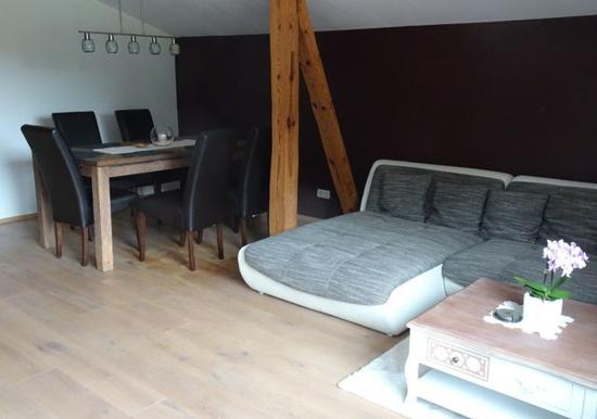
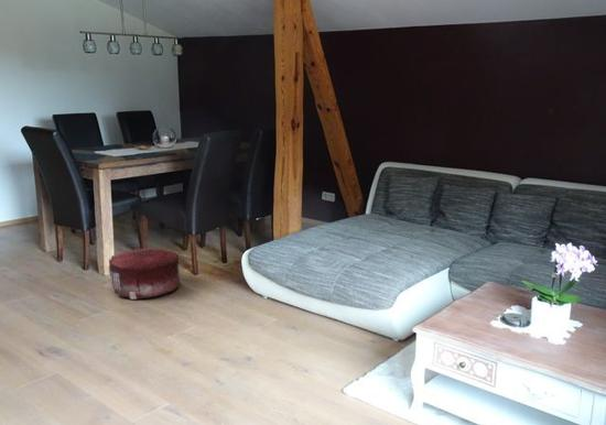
+ pouf [108,248,181,301]
